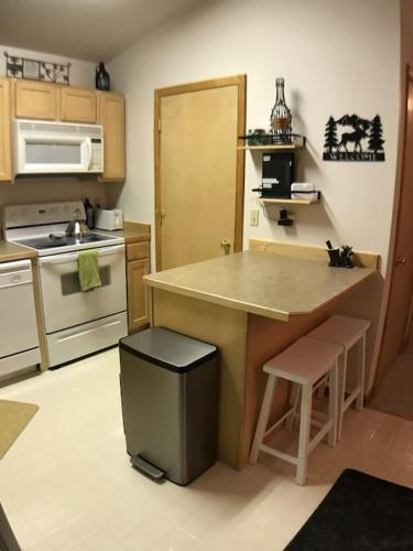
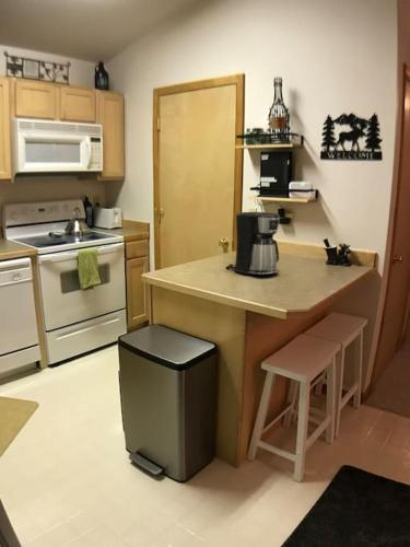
+ coffee maker [225,211,281,277]
